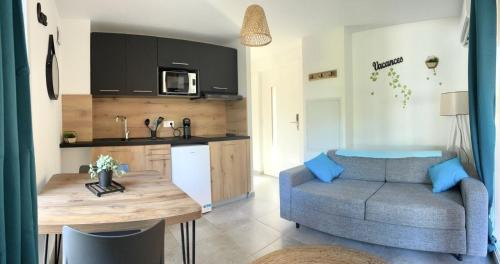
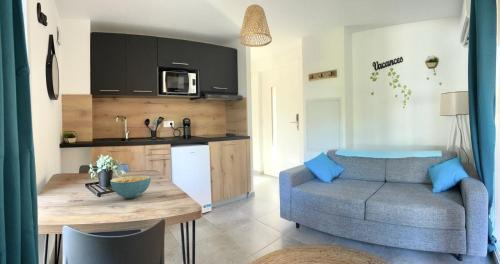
+ cereal bowl [109,174,152,199]
